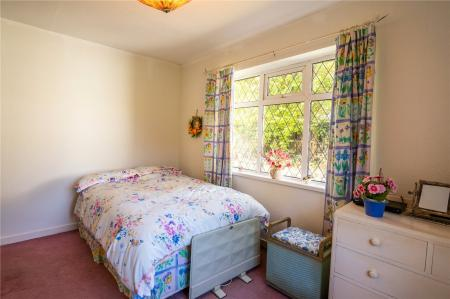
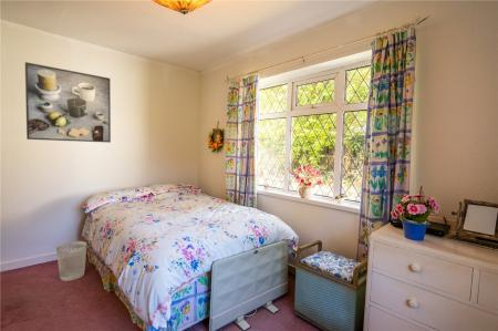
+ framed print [24,61,112,144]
+ wastebasket [55,240,87,282]
